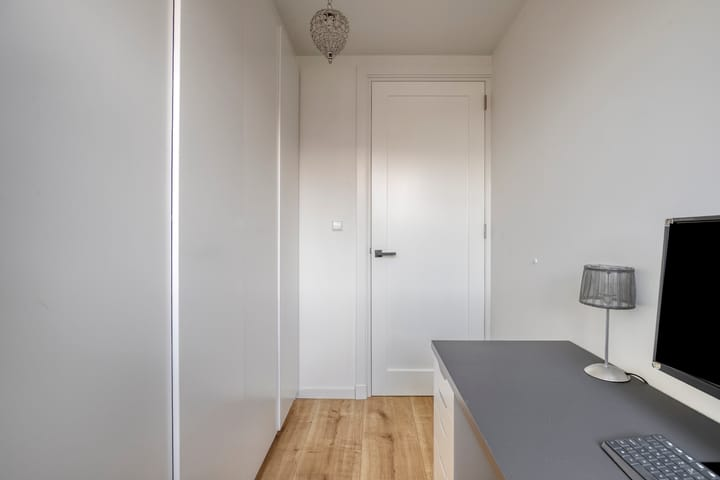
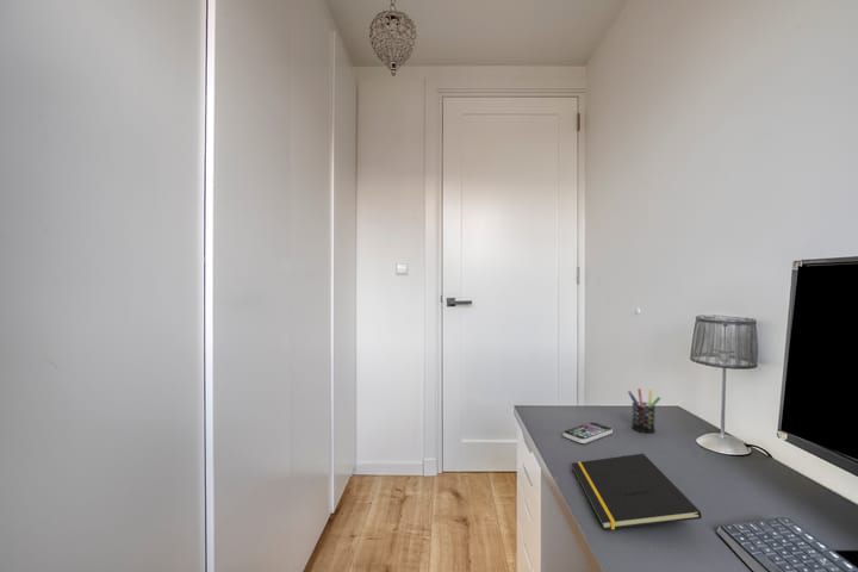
+ pen holder [627,387,661,434]
+ smartphone [561,421,614,444]
+ notepad [571,453,703,530]
